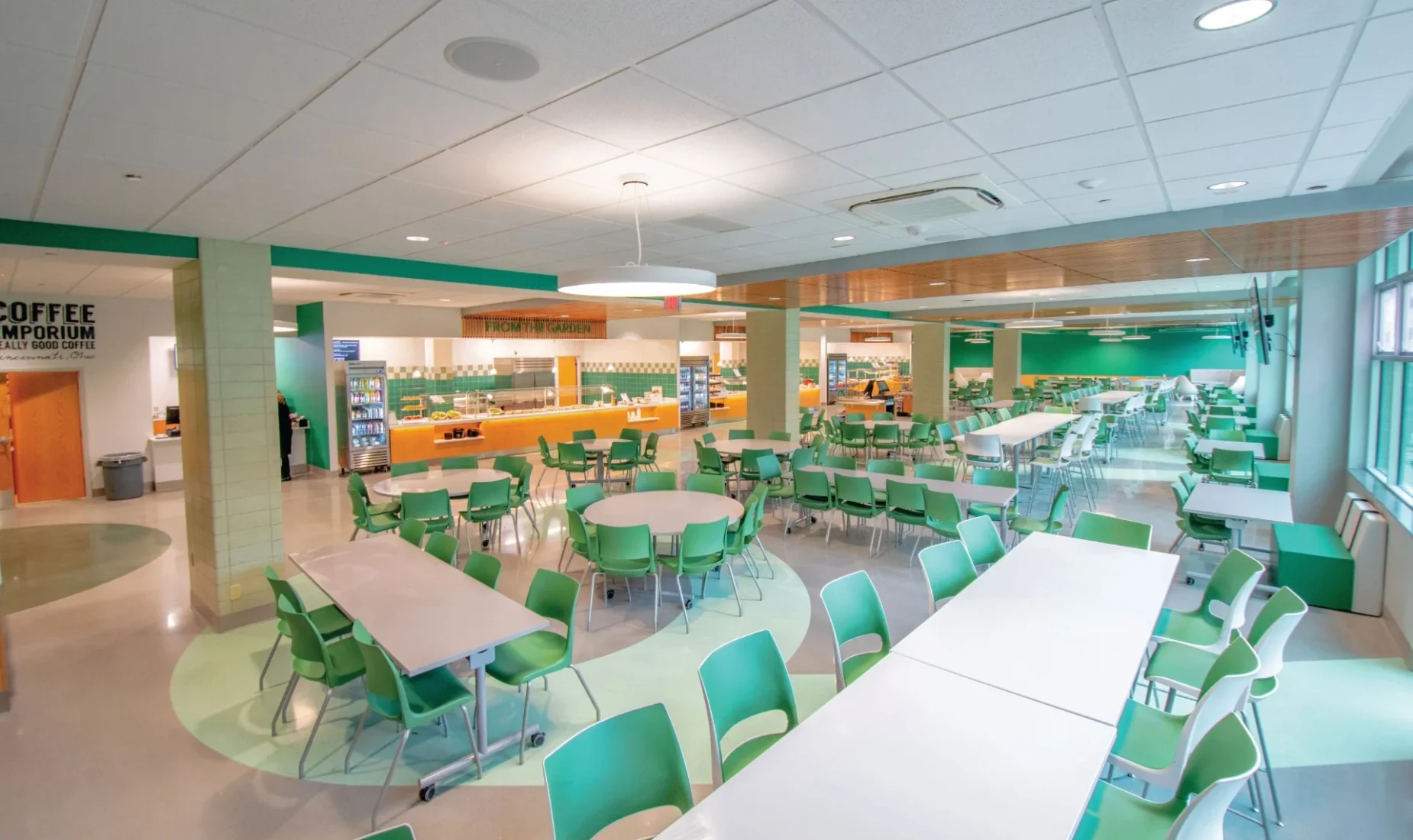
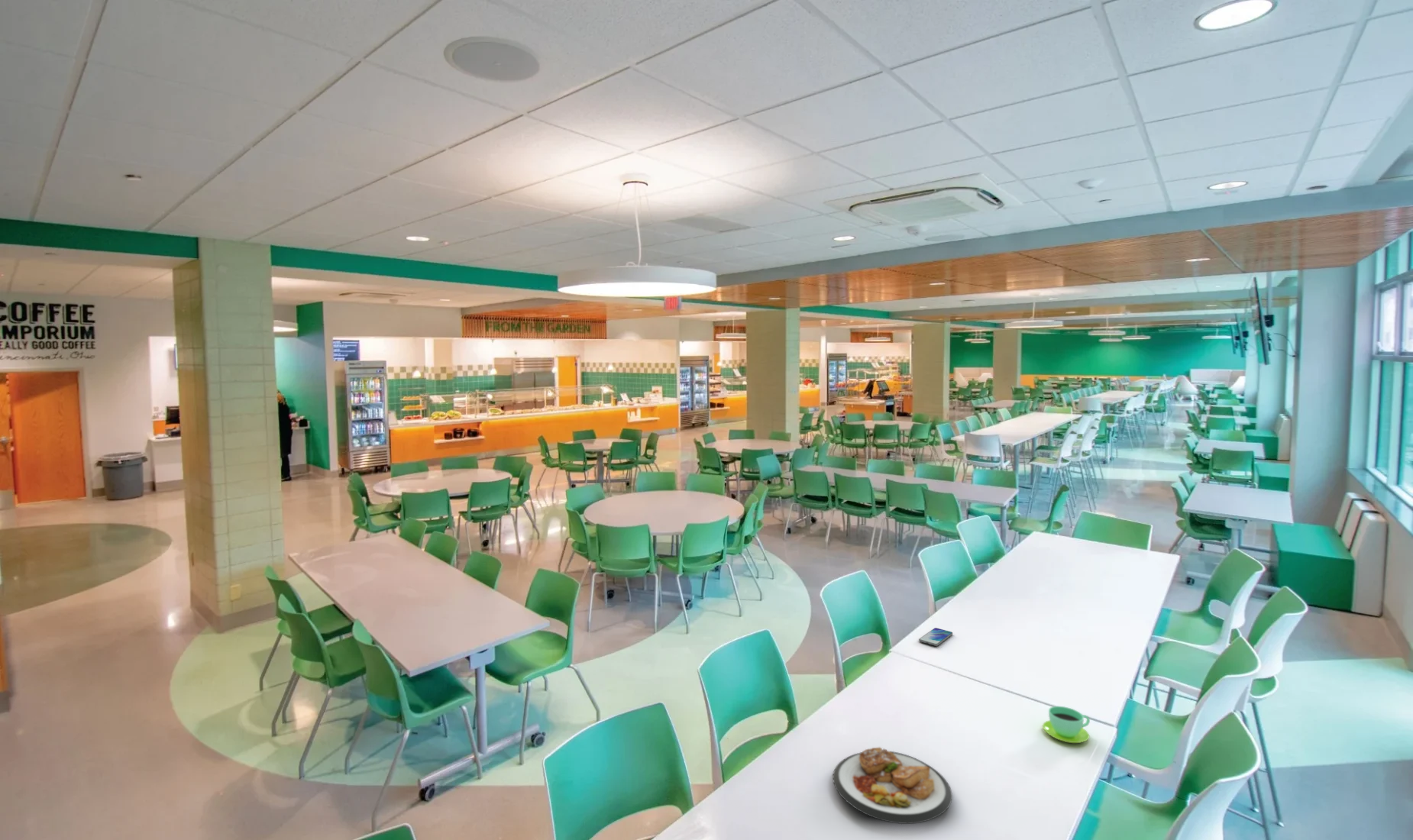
+ smartphone [918,627,953,647]
+ plate [832,746,953,825]
+ cup [1042,706,1091,744]
